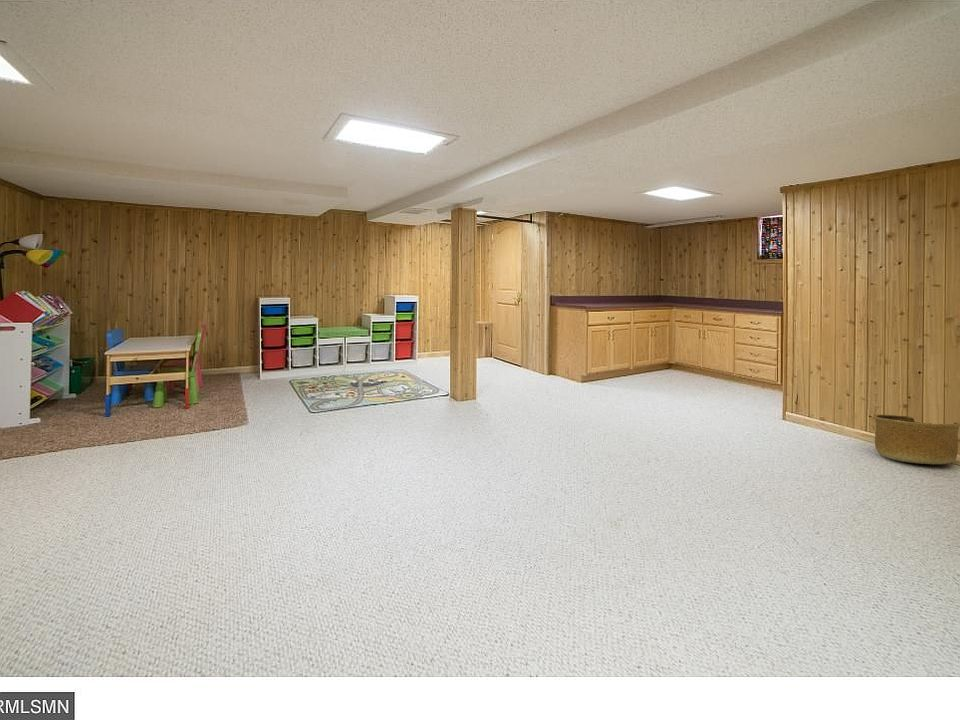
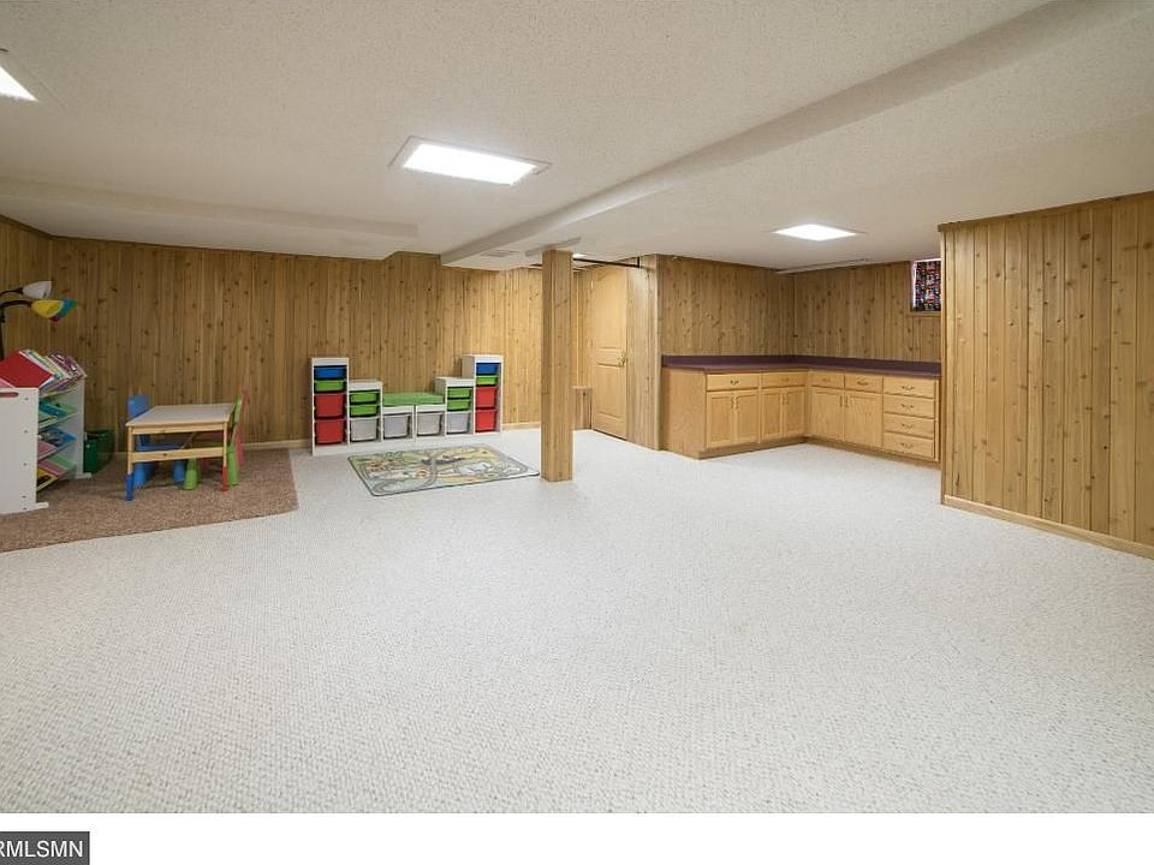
- basket [873,414,960,465]
